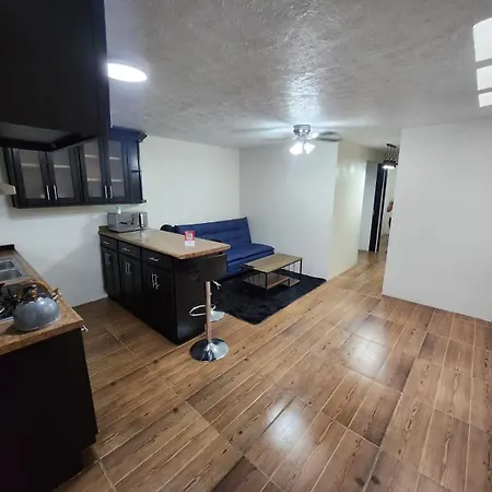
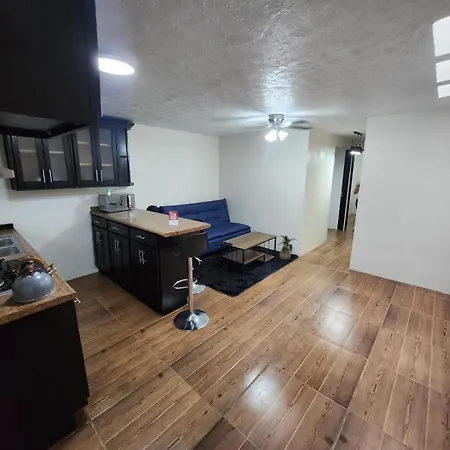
+ house plant [278,235,298,260]
